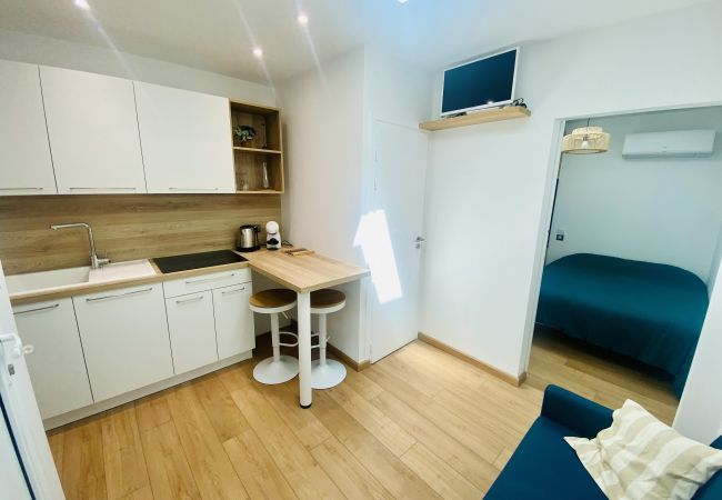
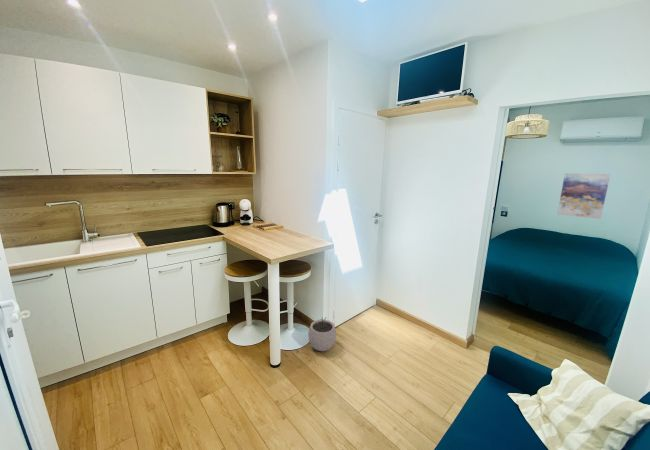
+ plant pot [307,317,337,352]
+ wall art [556,172,611,220]
